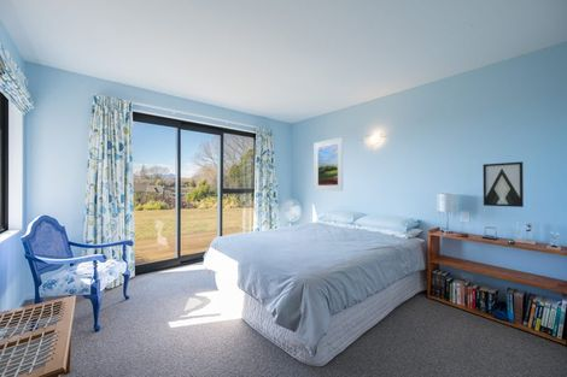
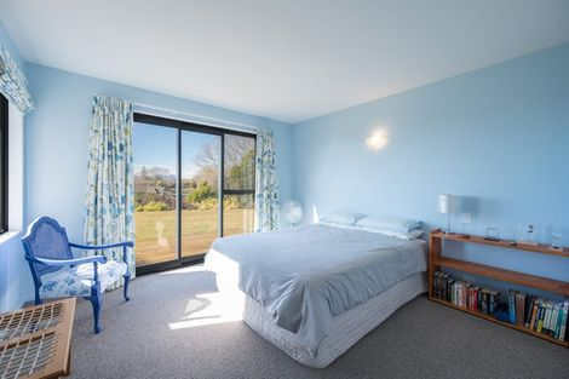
- wall art [483,160,525,208]
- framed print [312,136,344,192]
